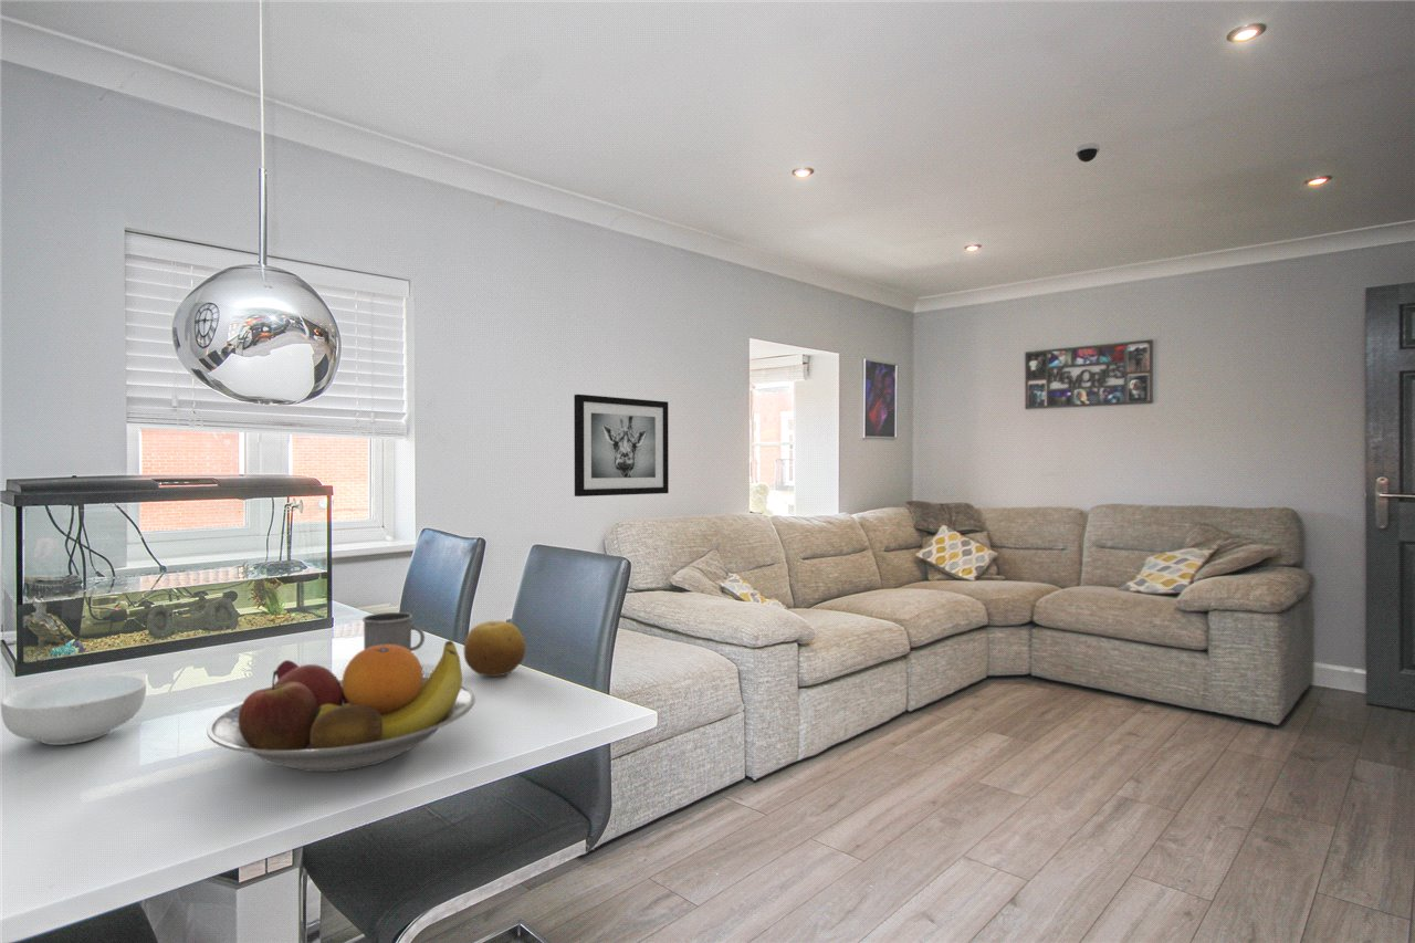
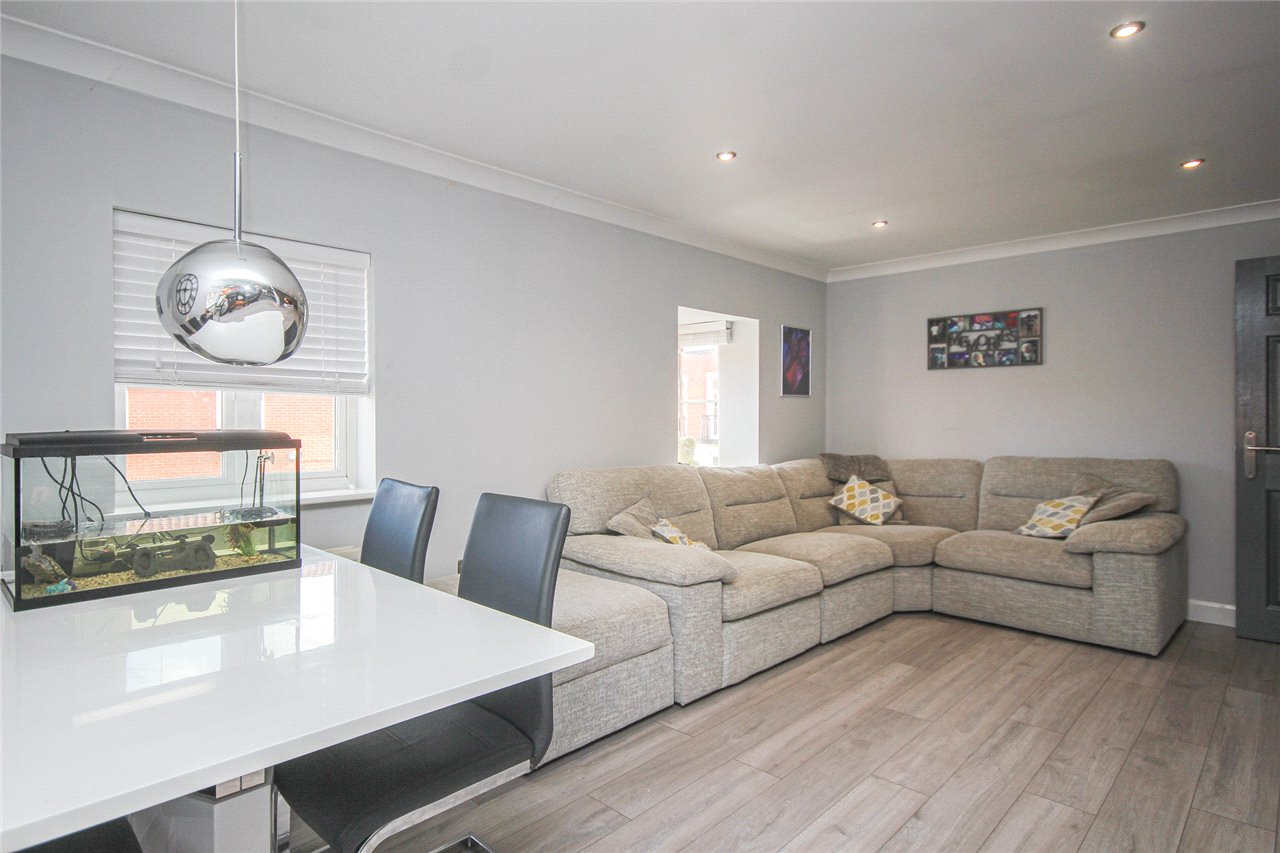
- wall art [573,394,670,497]
- cereal bowl [0,674,147,746]
- mug [361,611,426,652]
- fruit [463,620,526,678]
- fruit bowl [206,639,476,773]
- dome security camera [1073,142,1101,163]
